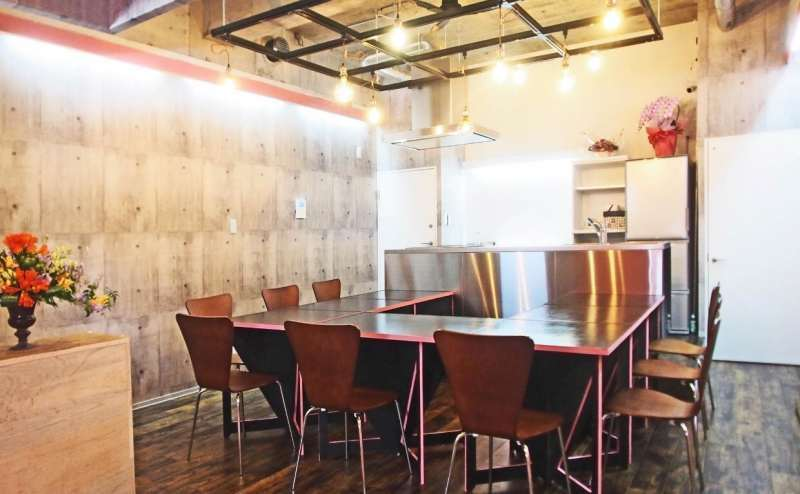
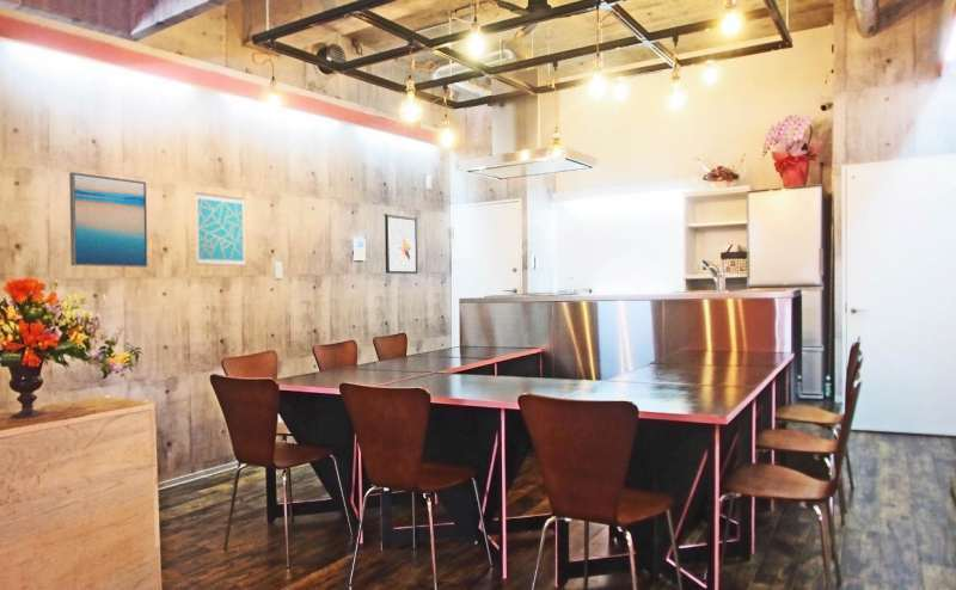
+ wall art [384,213,419,275]
+ wall art [194,191,247,268]
+ wall art [68,171,148,269]
